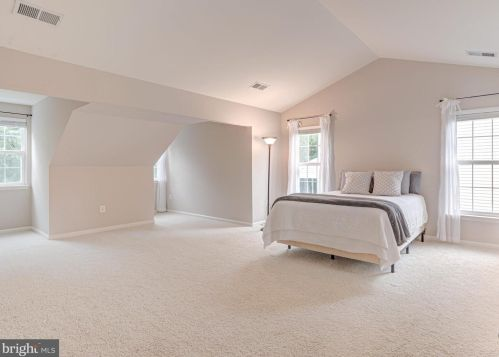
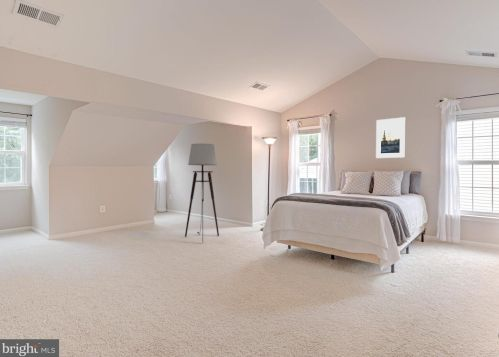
+ floor lamp [184,143,220,244]
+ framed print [375,116,406,159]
